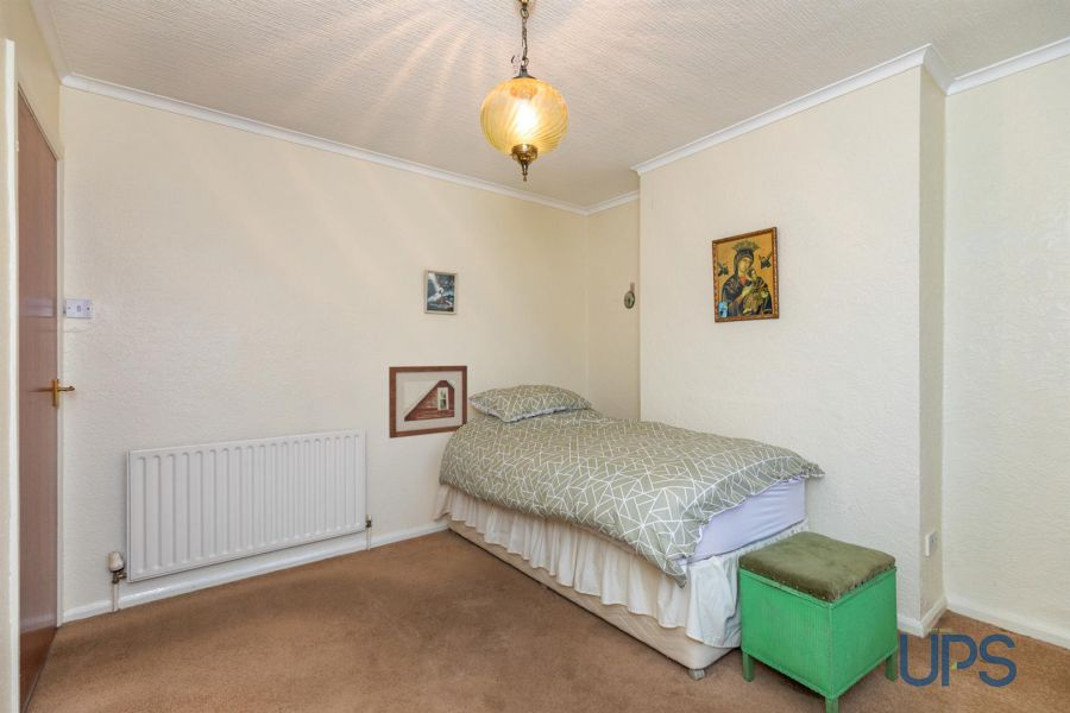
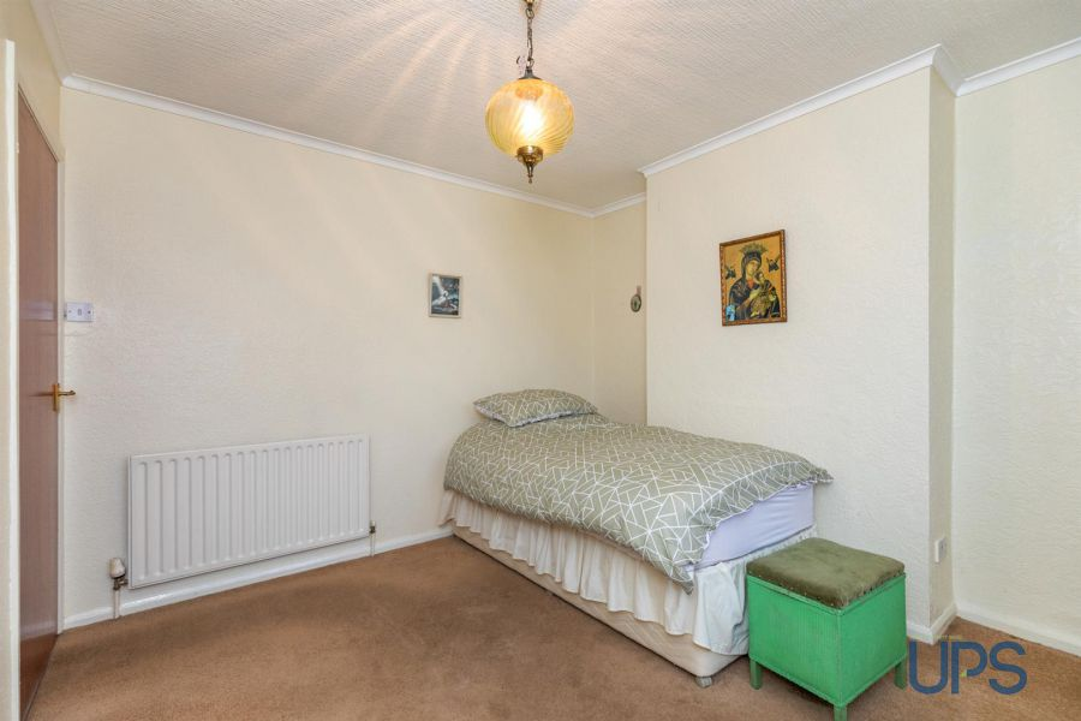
- picture frame [388,365,468,440]
